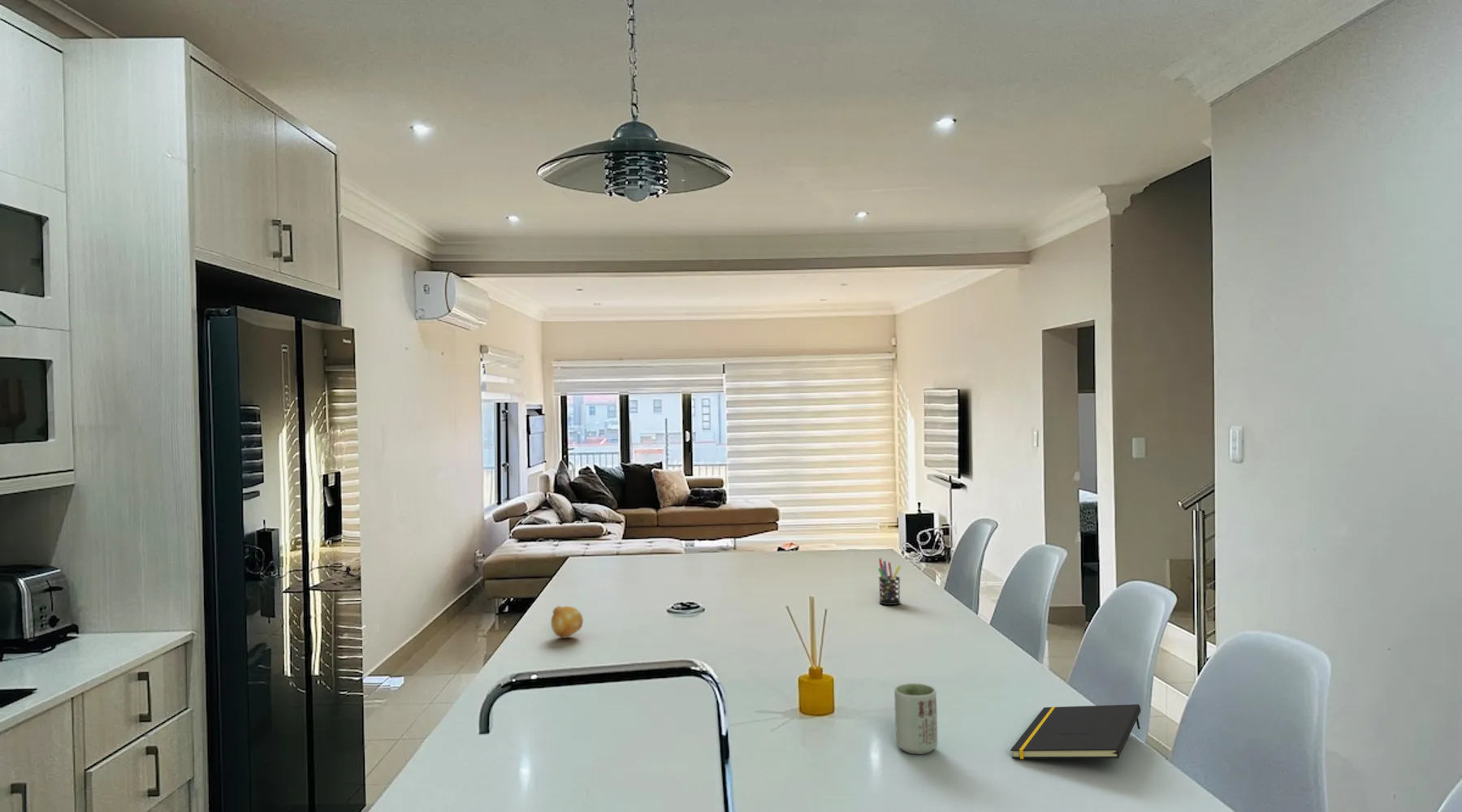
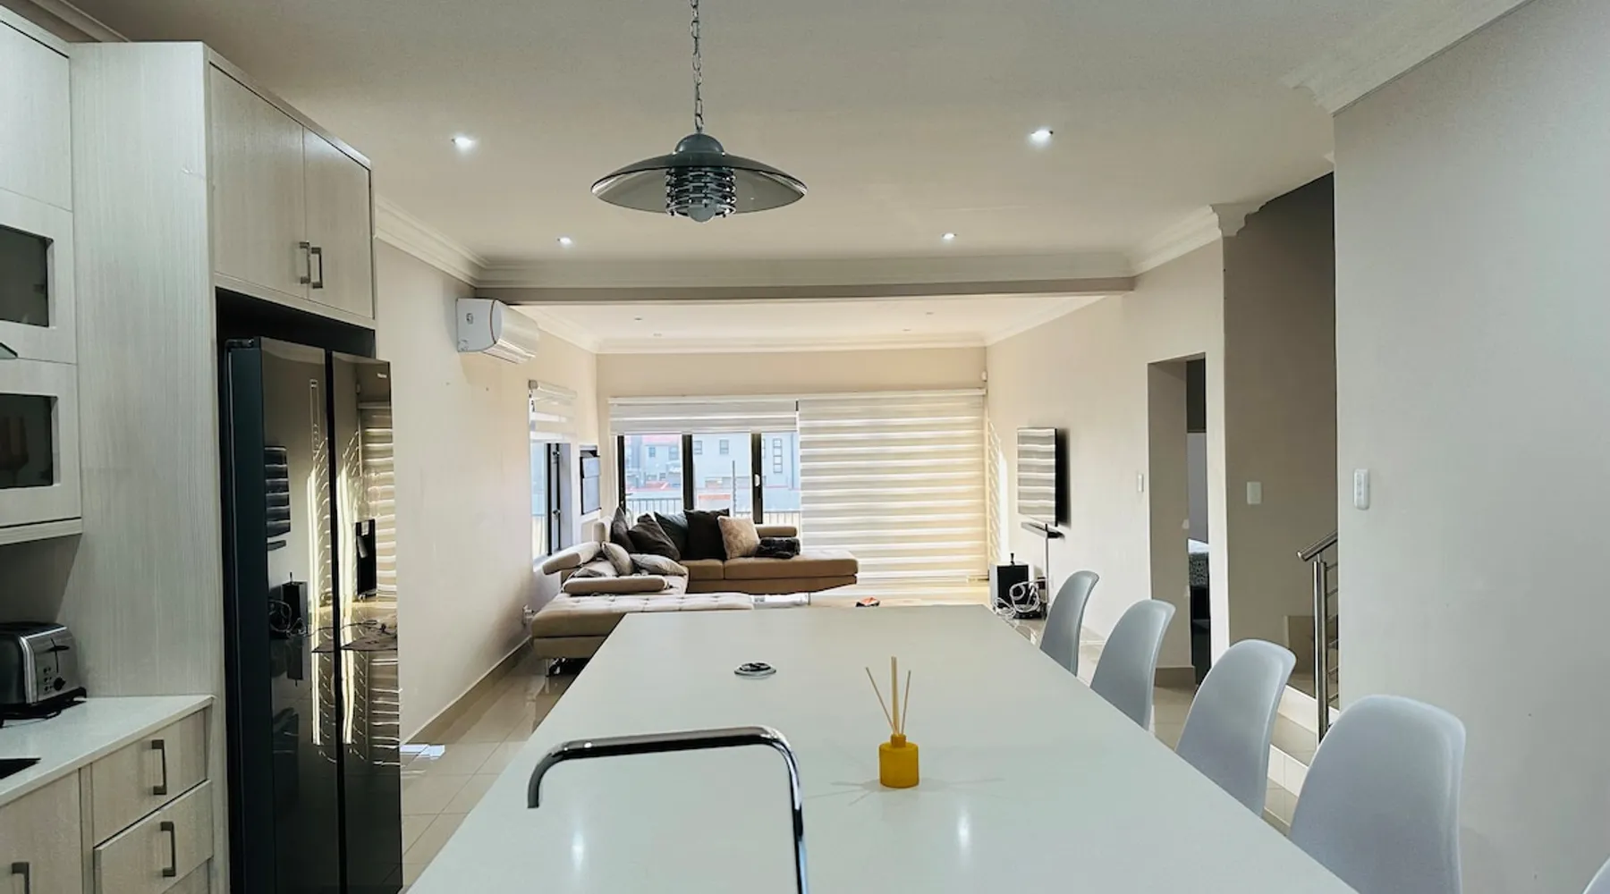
- pen holder [877,558,902,606]
- notepad [1010,703,1141,760]
- fruit [550,605,584,639]
- cup [893,682,938,755]
